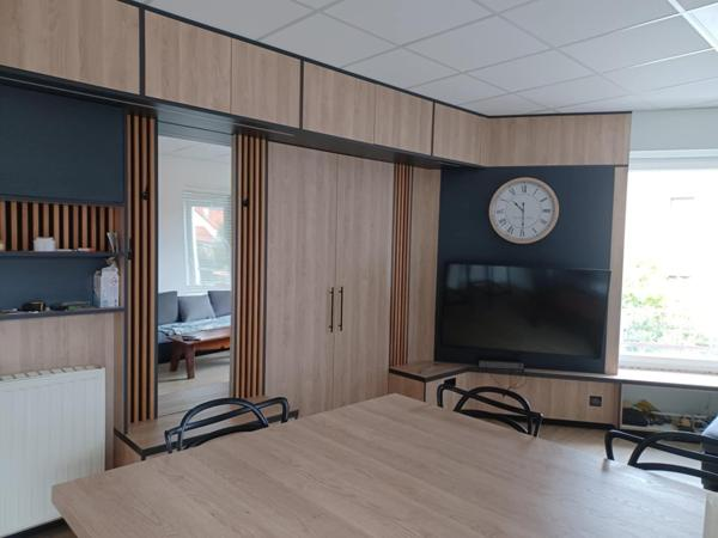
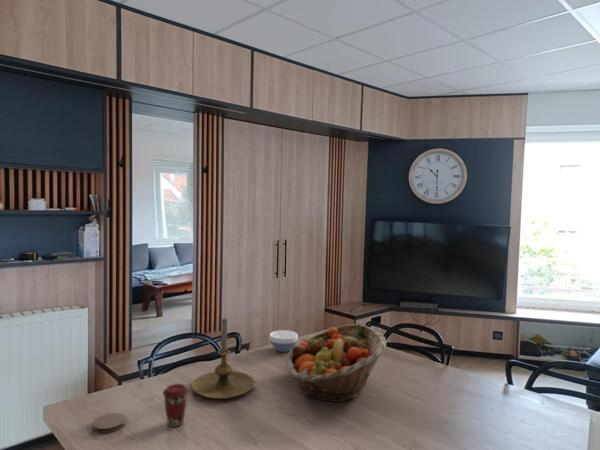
+ fruit basket [286,323,387,404]
+ coffee cup [162,383,190,428]
+ coaster [92,412,127,434]
+ bowl [269,329,299,353]
+ candle holder [191,317,256,400]
